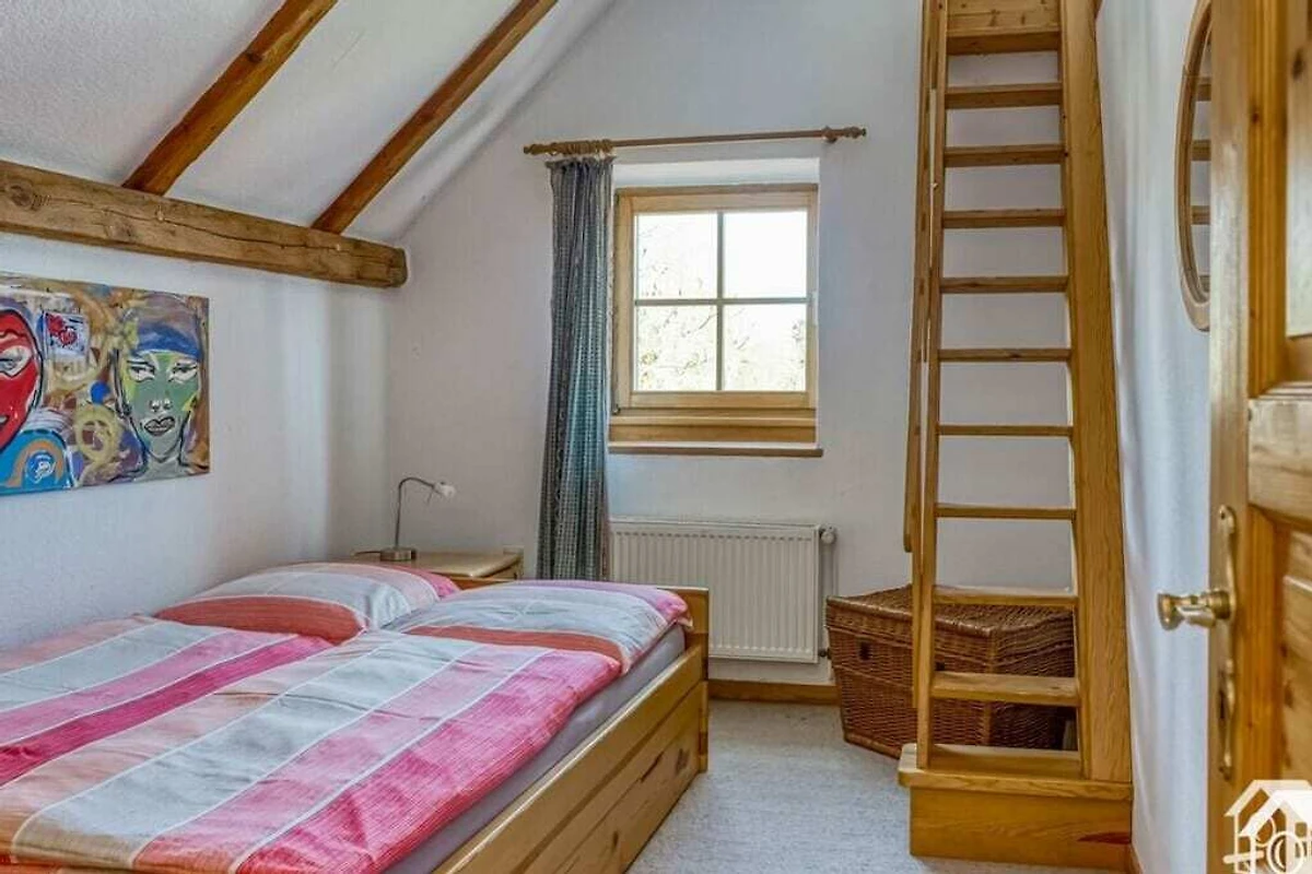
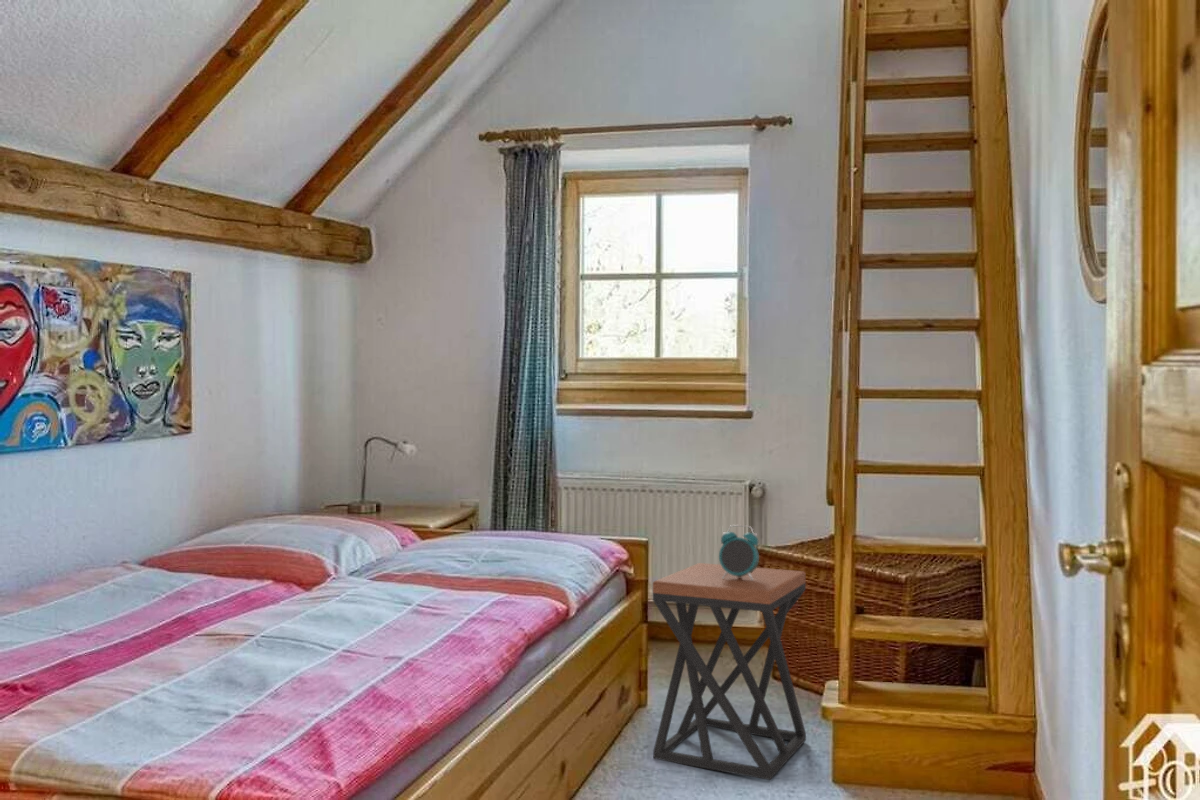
+ alarm clock [718,524,760,581]
+ stool [652,562,807,781]
